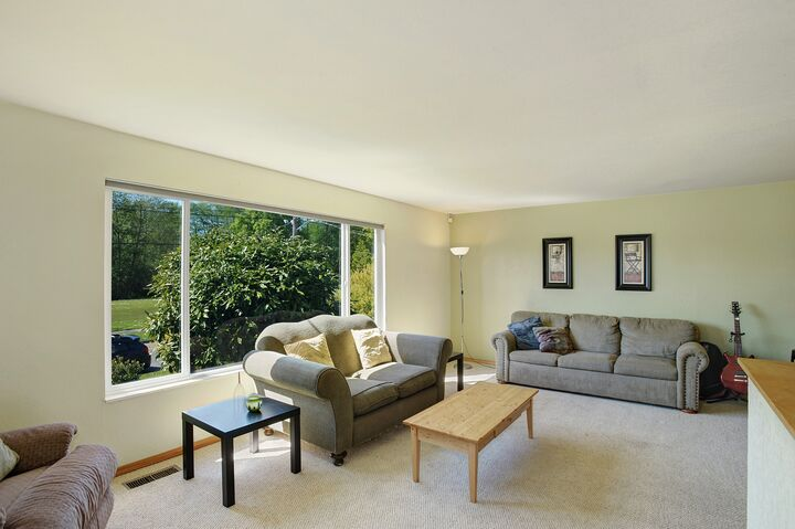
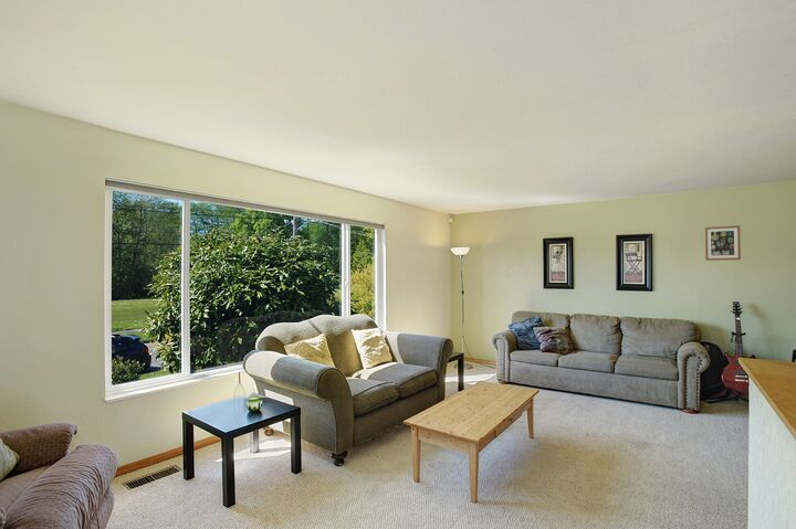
+ wall art [704,224,742,262]
